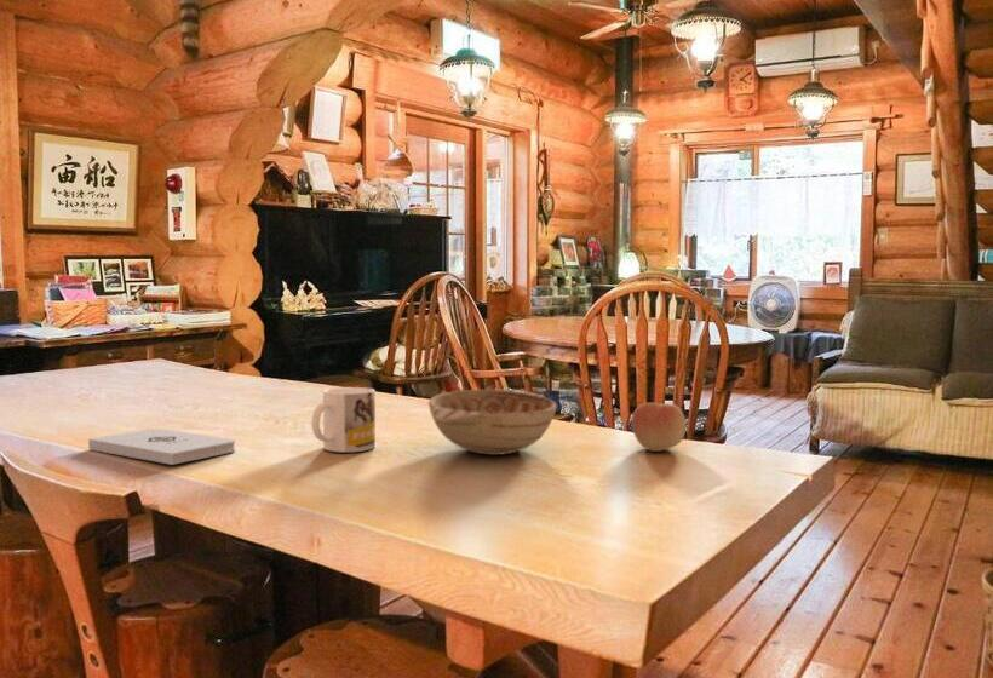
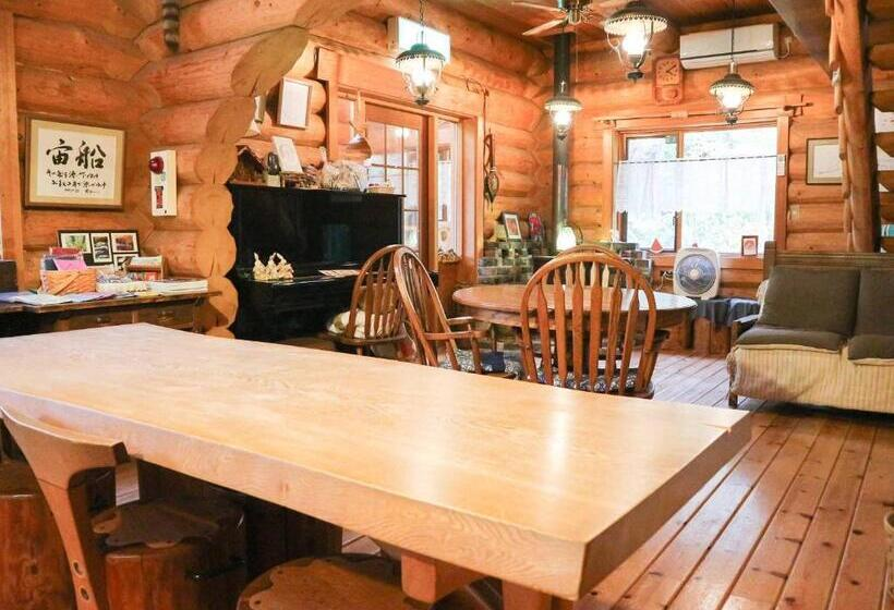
- apple [631,402,687,453]
- decorative bowl [427,389,558,456]
- notepad [87,427,237,466]
- mug [310,386,377,453]
